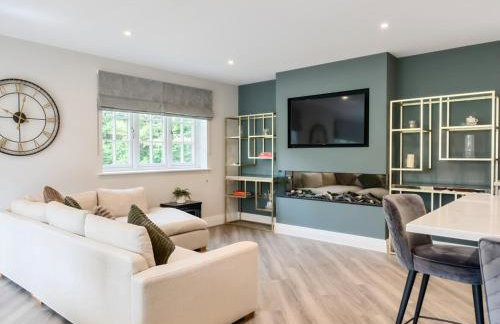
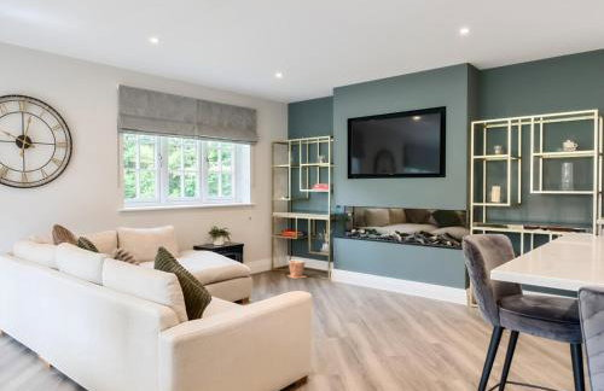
+ plant pot [286,258,308,280]
